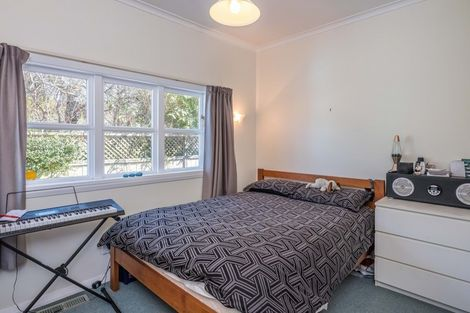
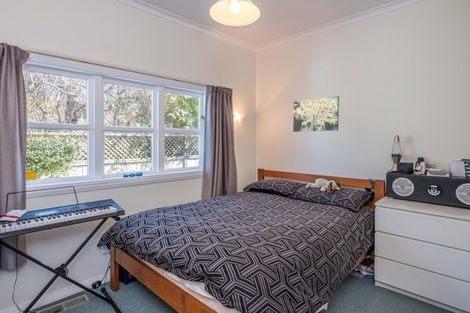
+ wall art [292,95,340,133]
